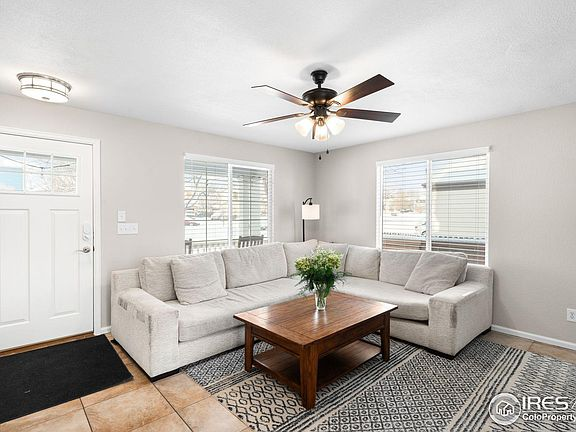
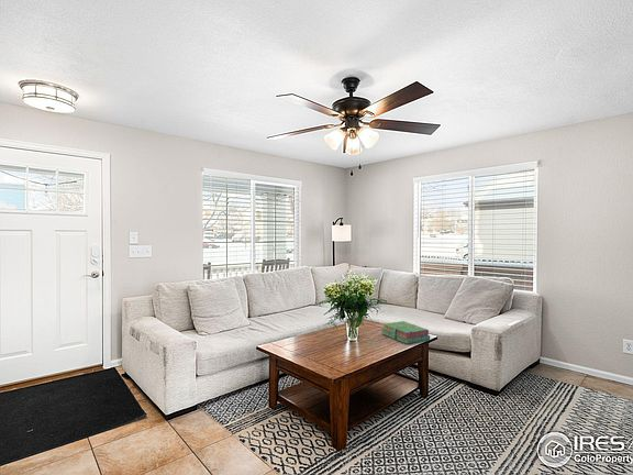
+ stack of books [380,320,431,345]
